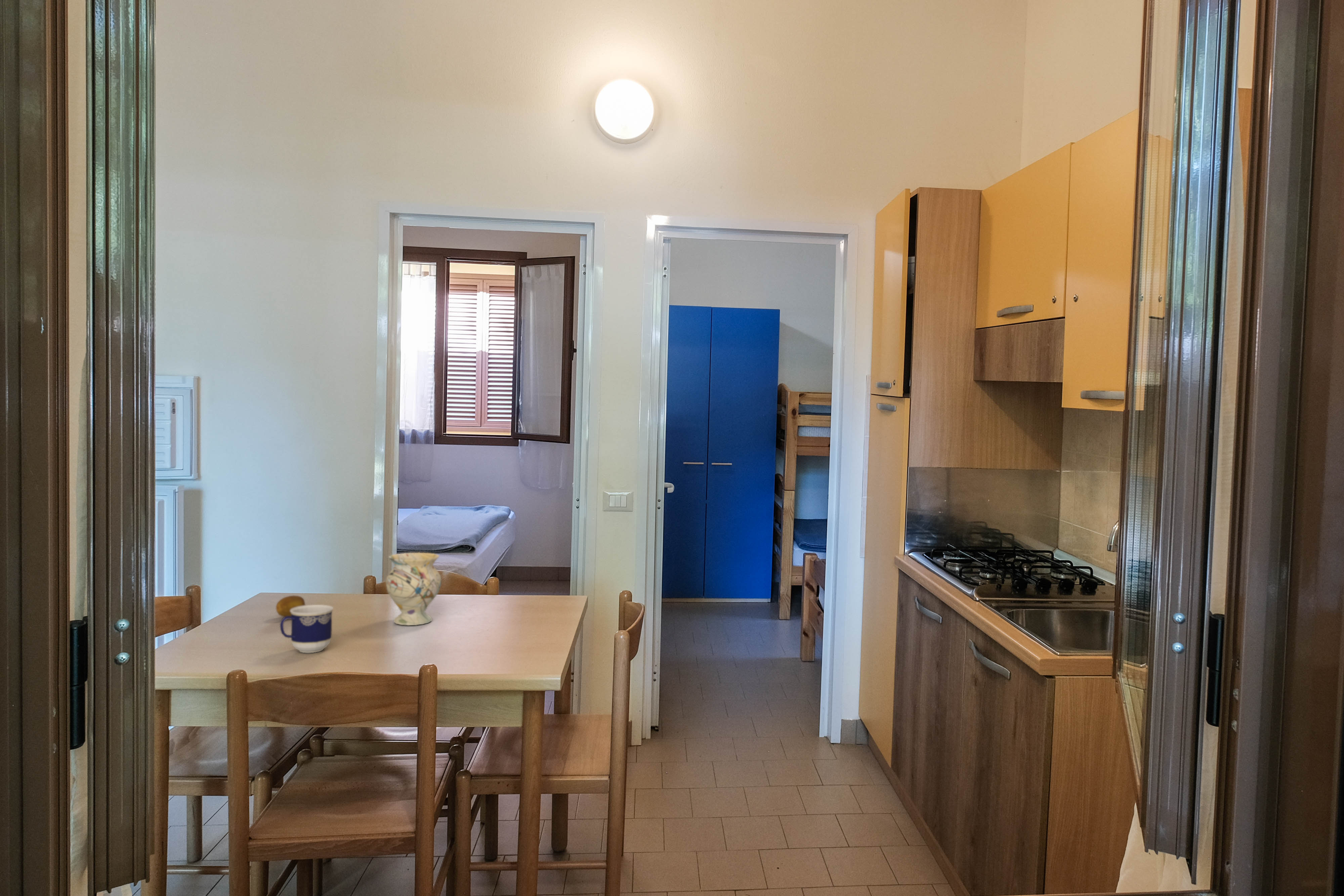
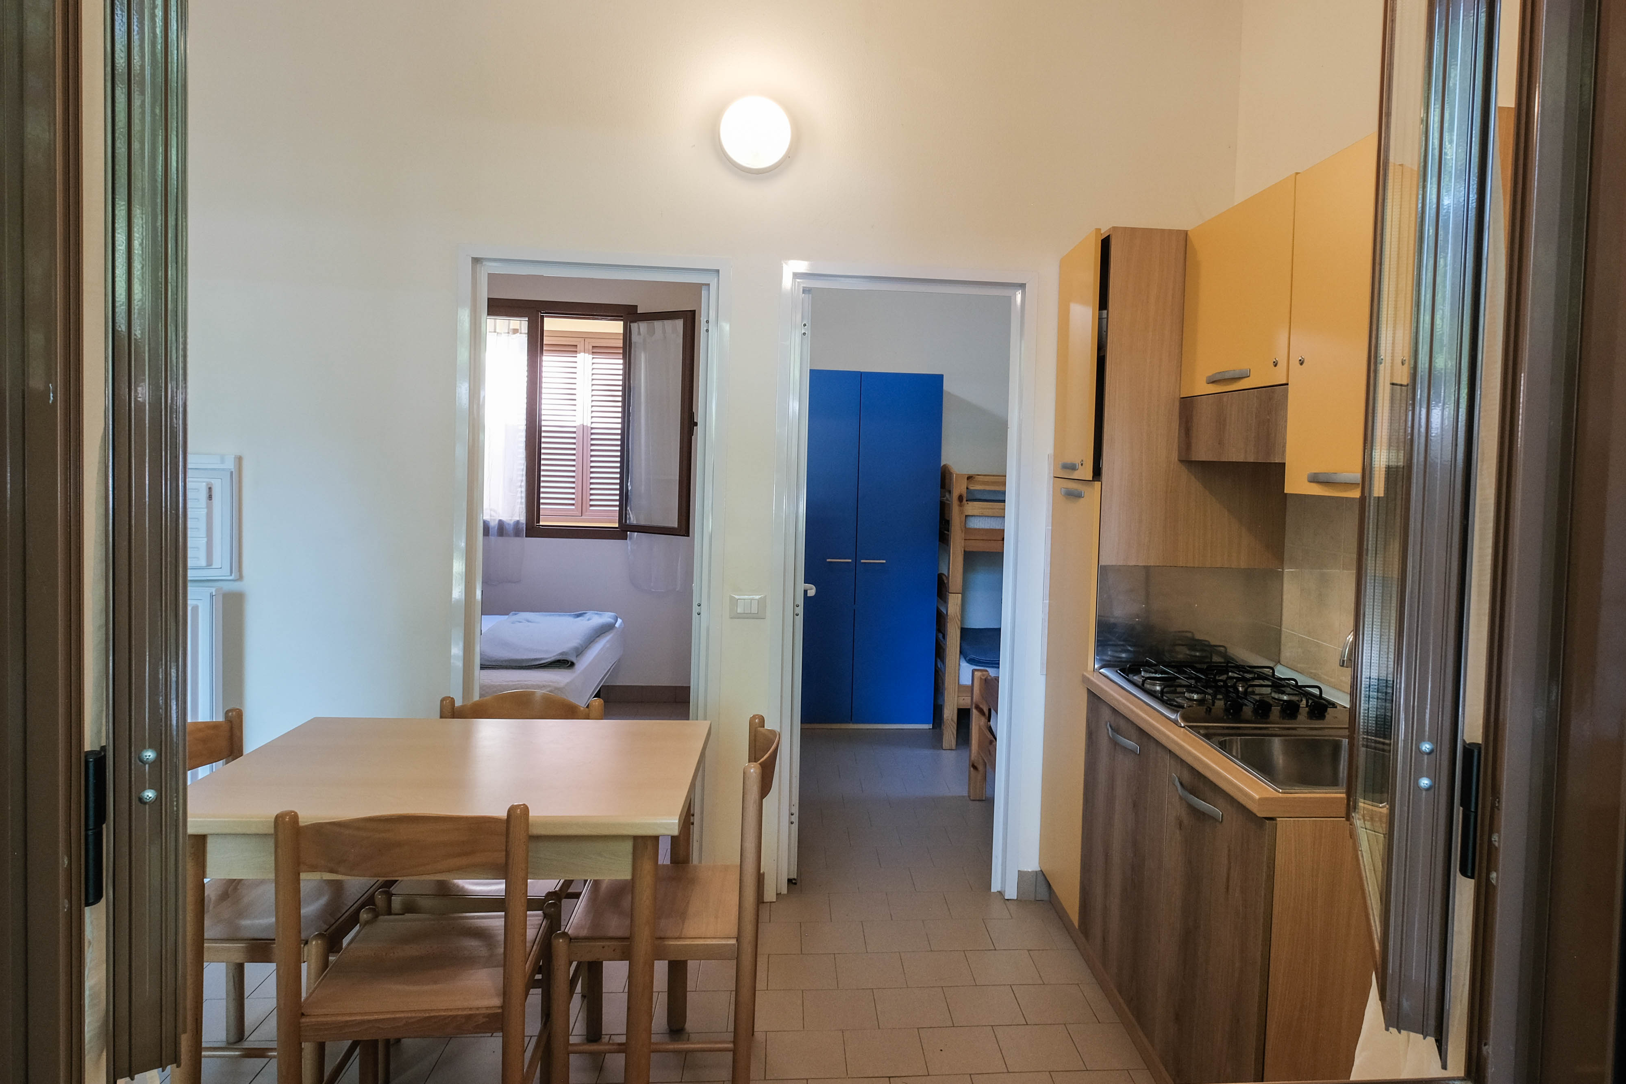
- vase [386,552,442,626]
- fruit [276,595,305,617]
- cup [280,604,334,653]
